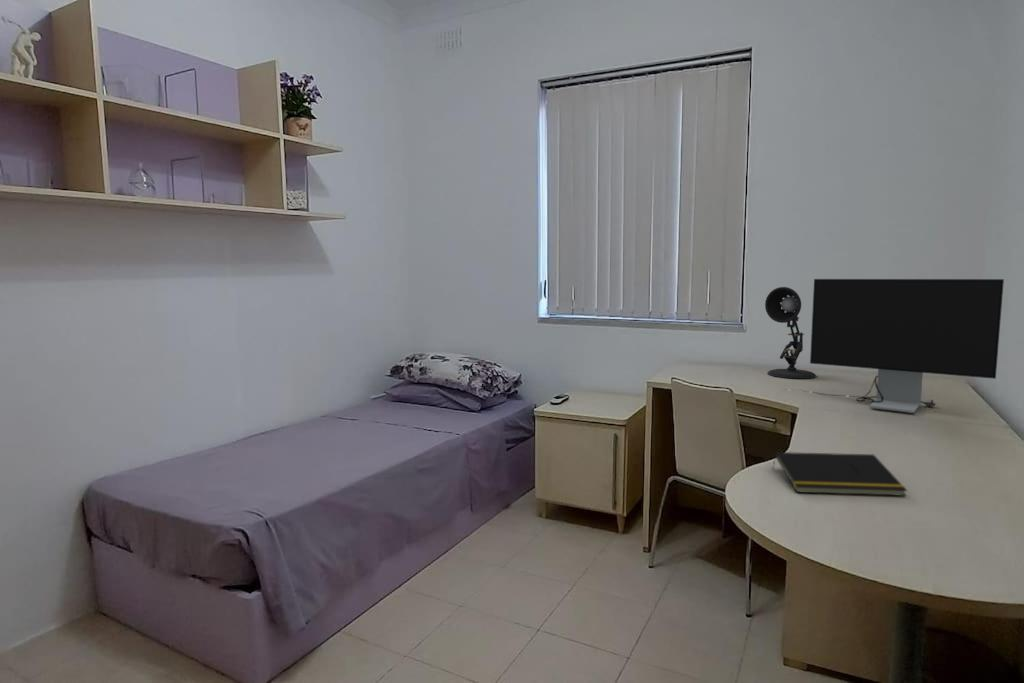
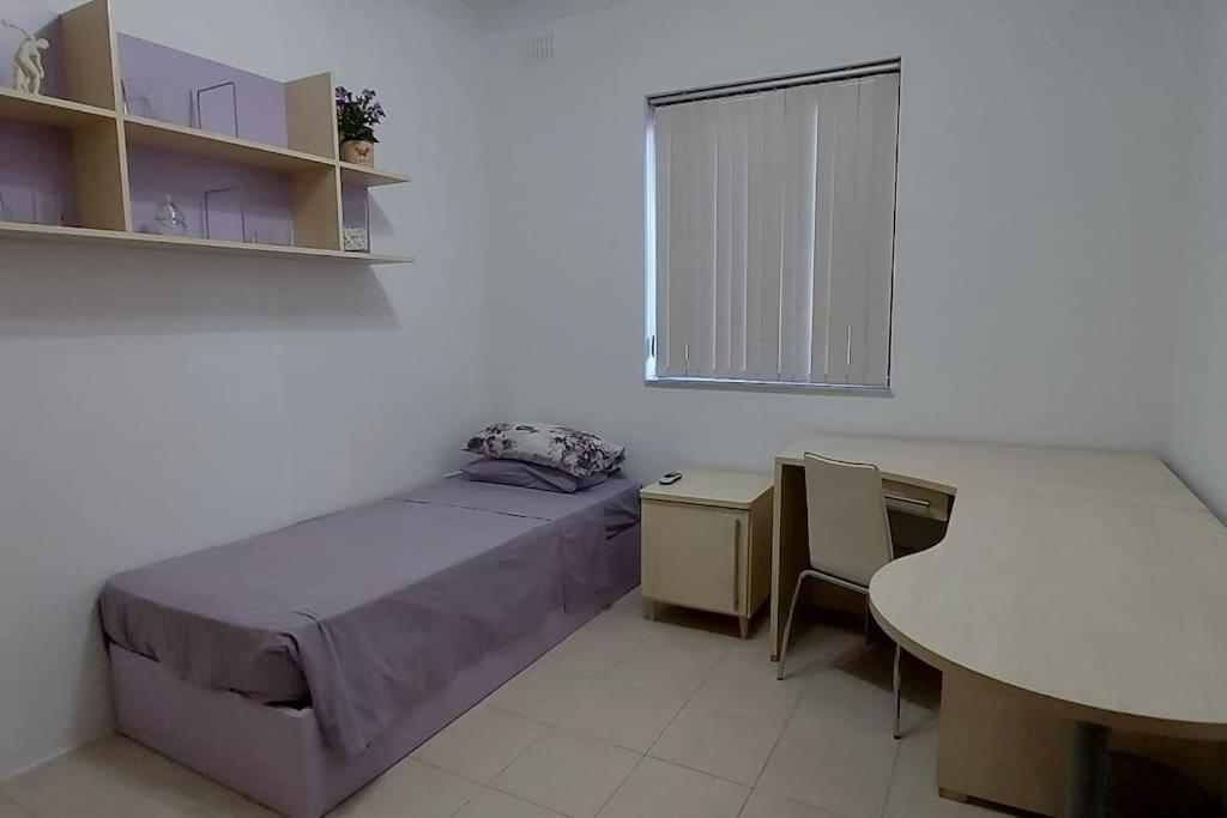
- computer monitor [783,278,1005,414]
- desk lamp [764,286,817,379]
- notepad [771,451,908,497]
